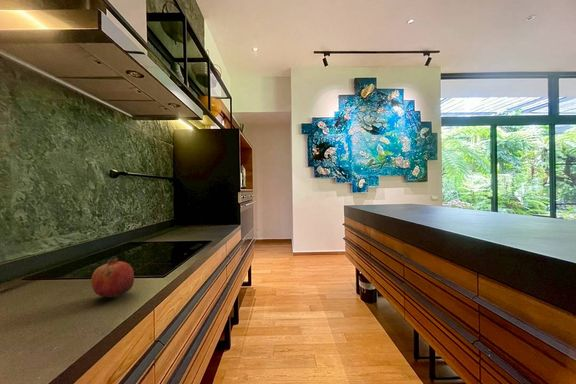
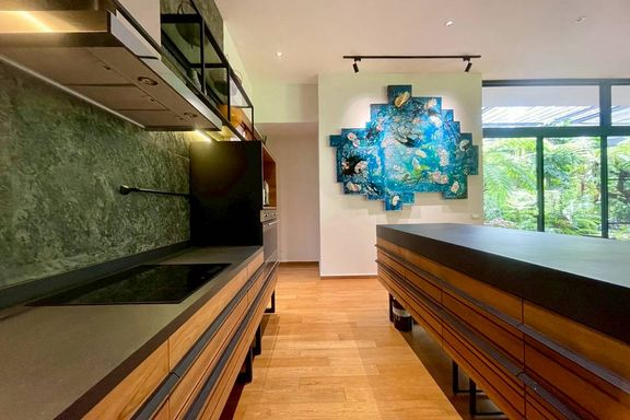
- fruit [90,257,135,298]
